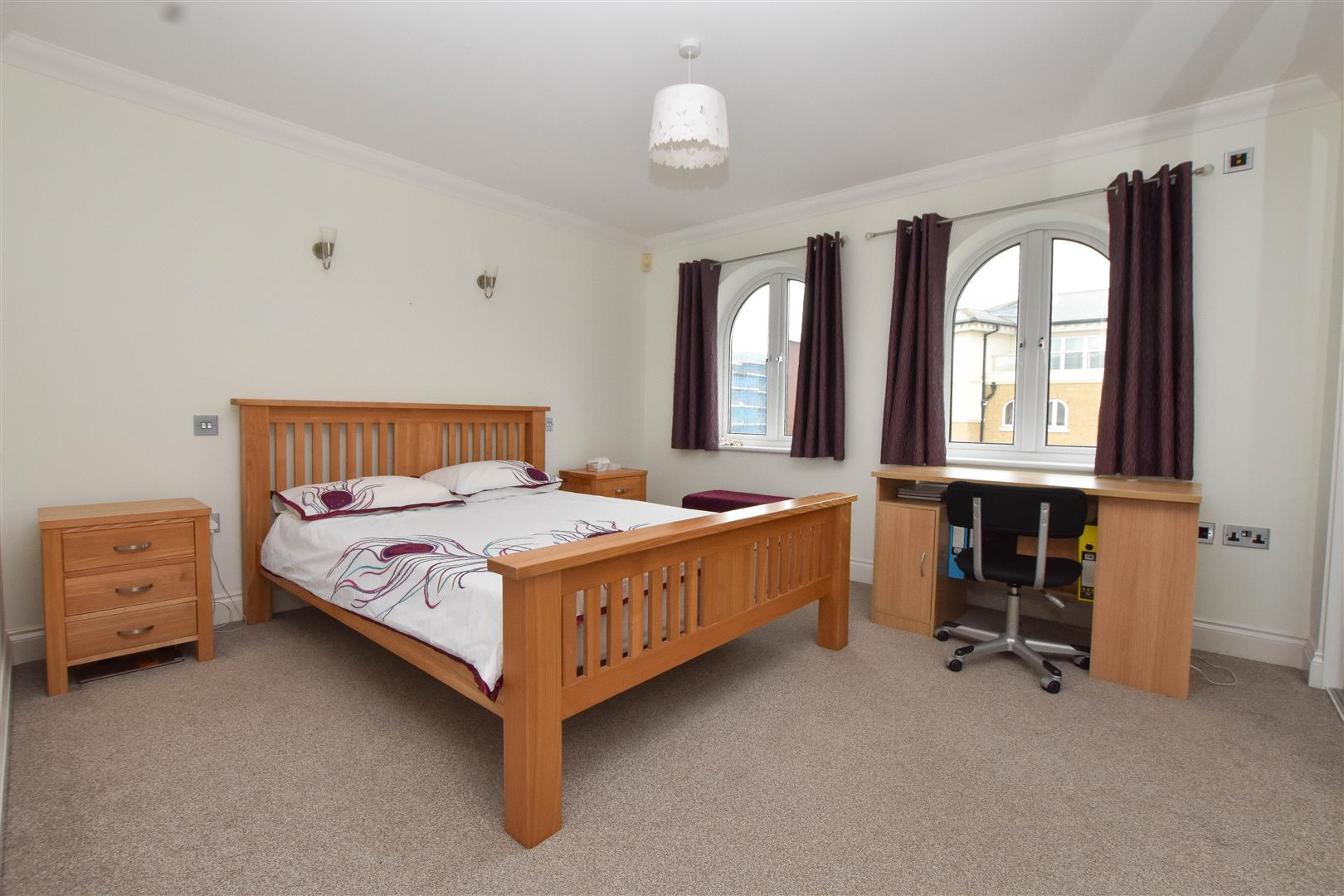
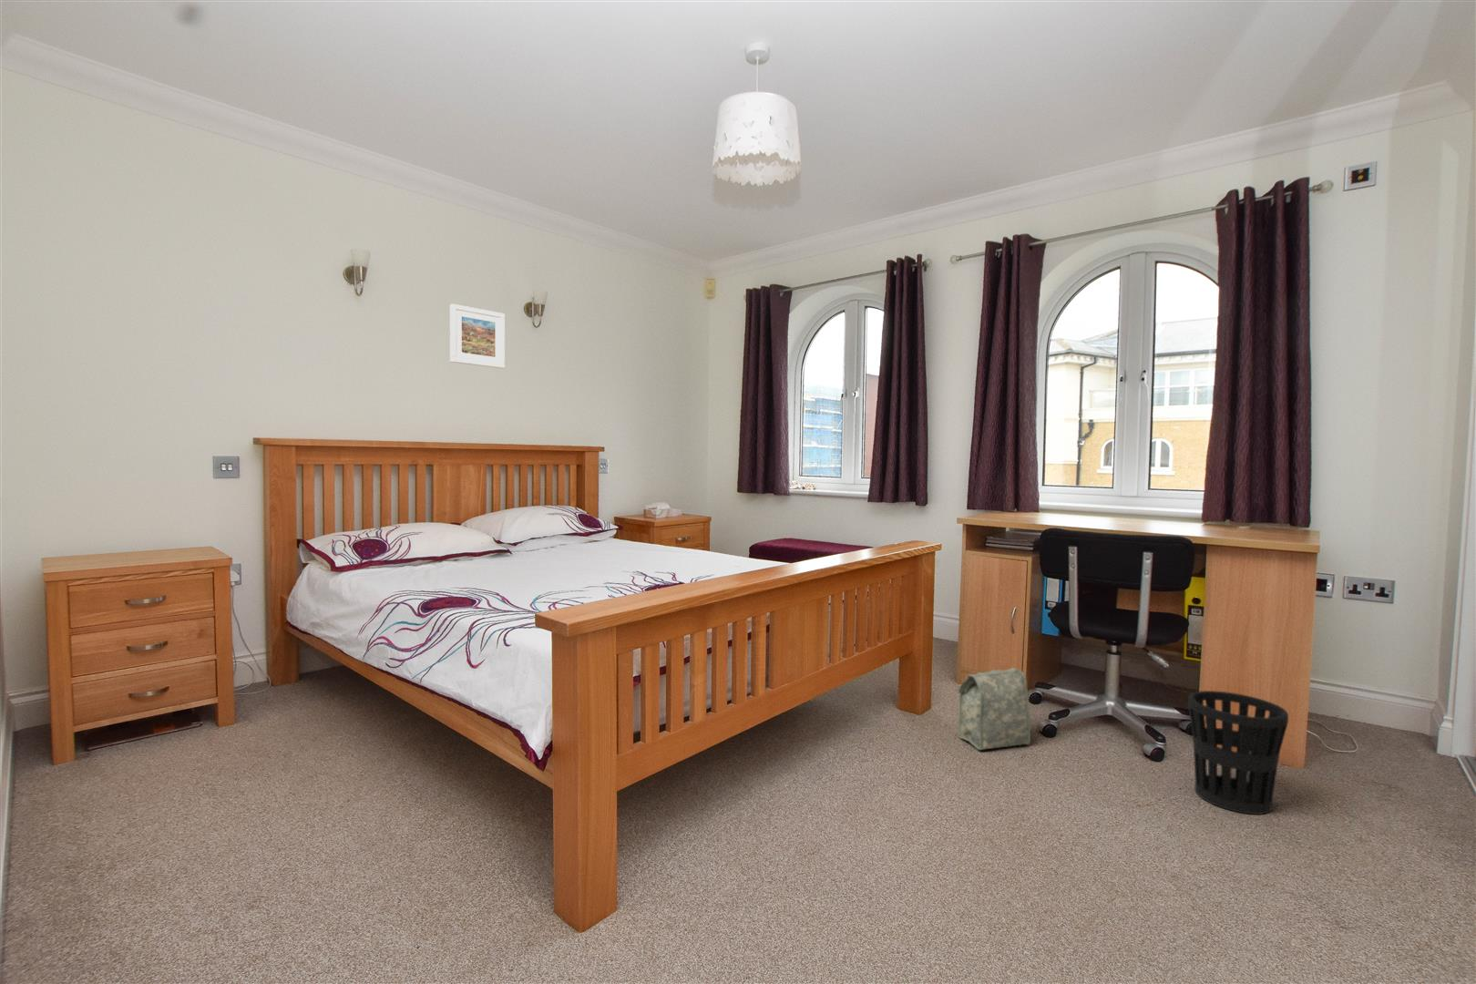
+ wastebasket [1187,690,1289,816]
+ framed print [449,303,505,369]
+ bag [958,667,1031,751]
